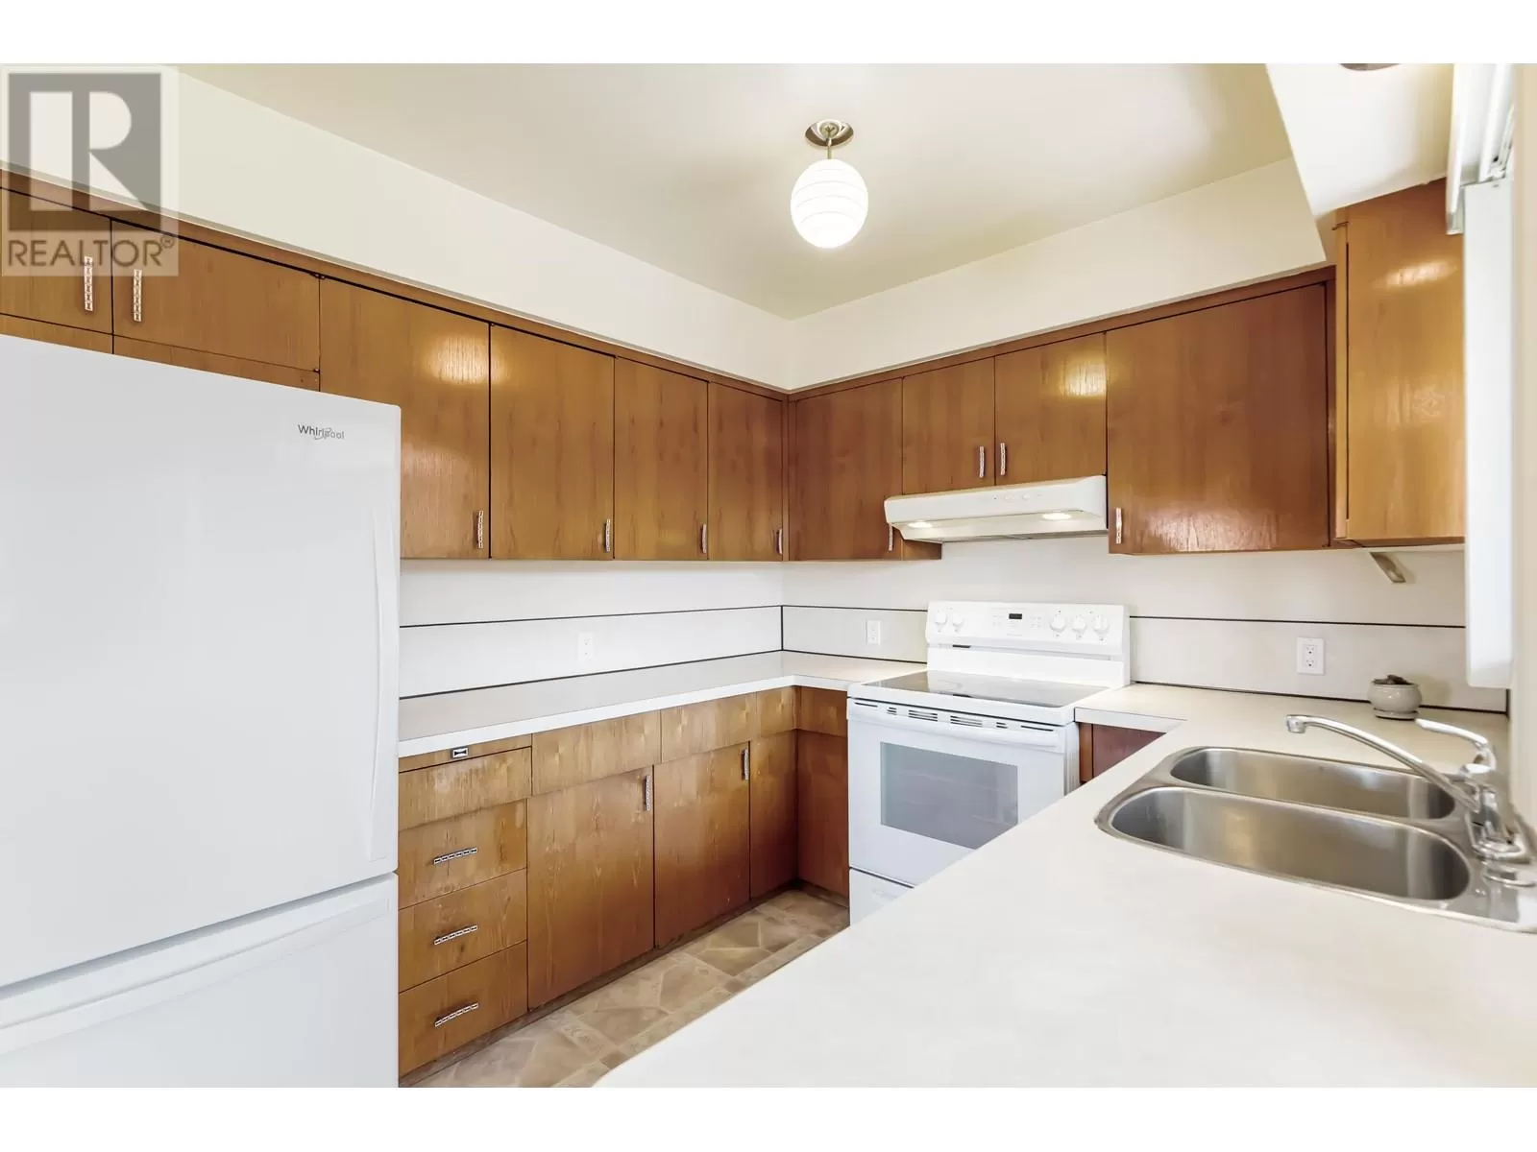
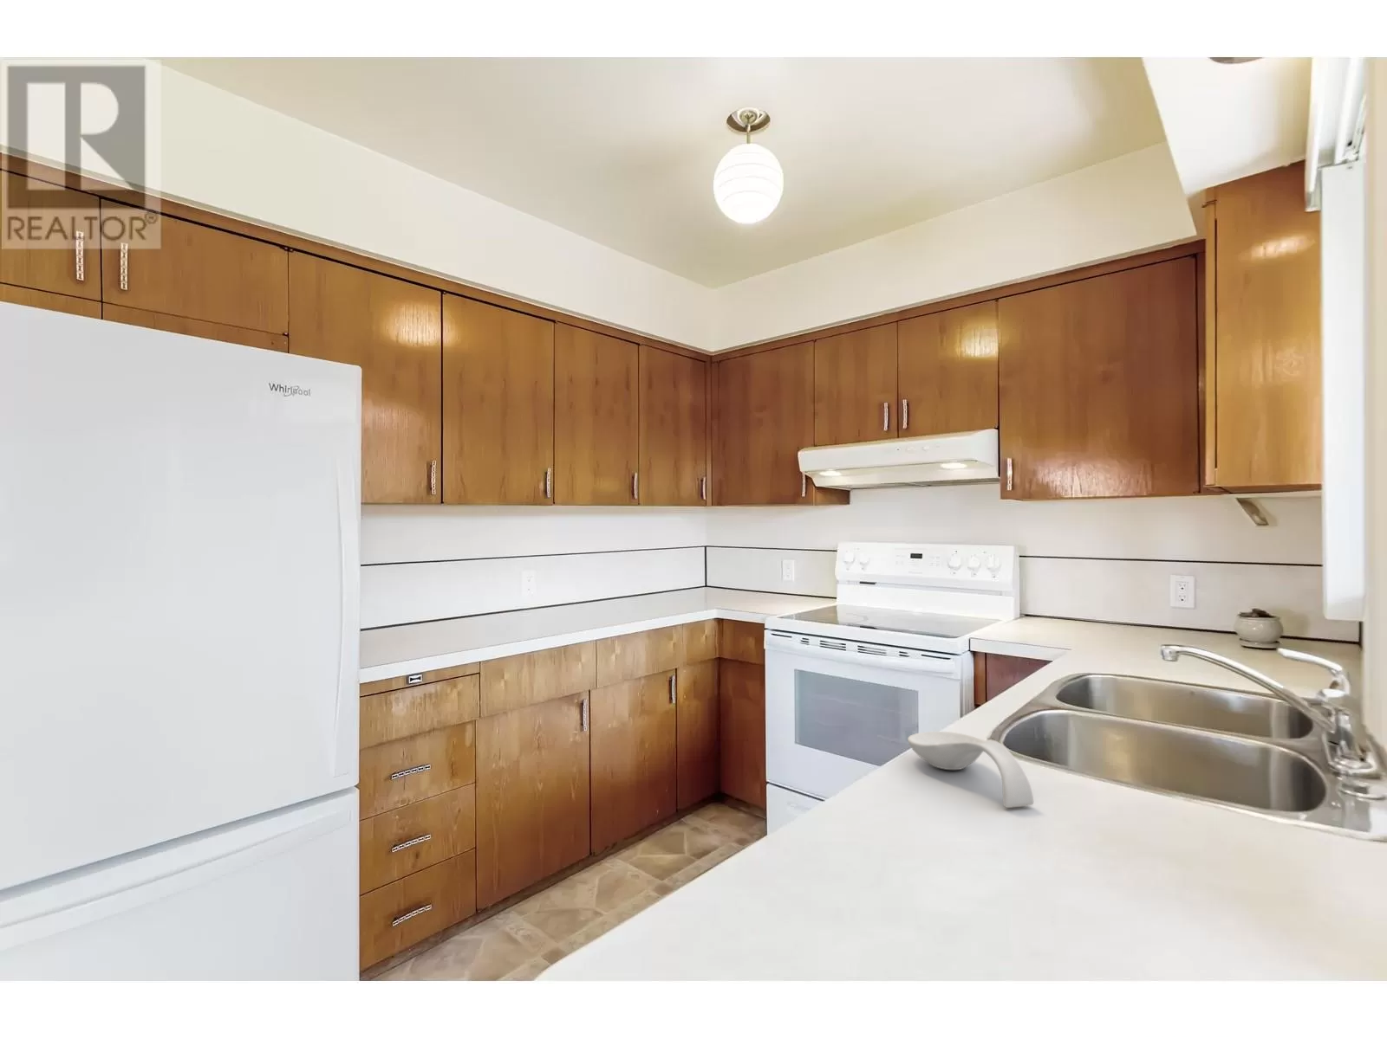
+ spoon rest [906,731,1034,809]
